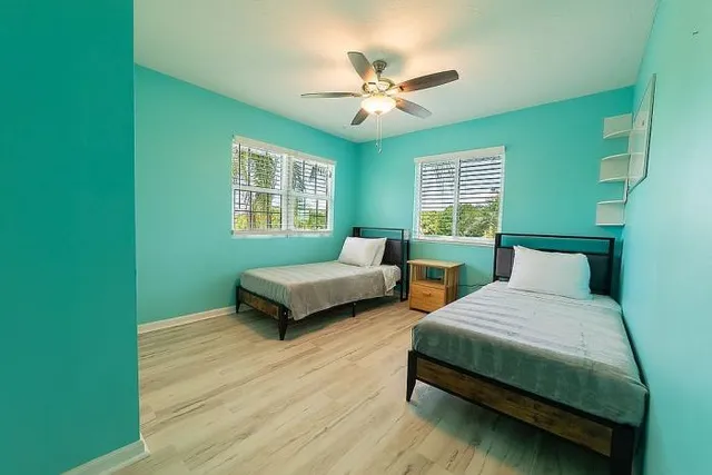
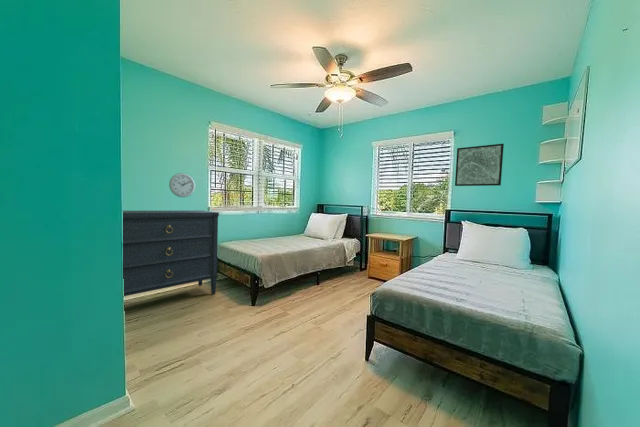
+ wall clock [168,172,196,198]
+ wall art [454,143,505,187]
+ dresser [122,209,220,297]
